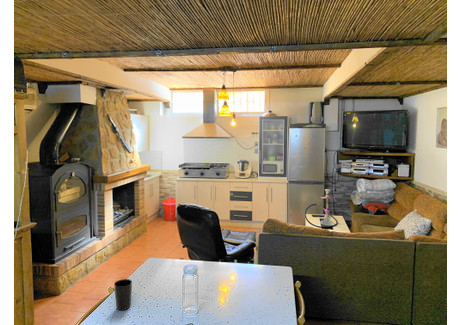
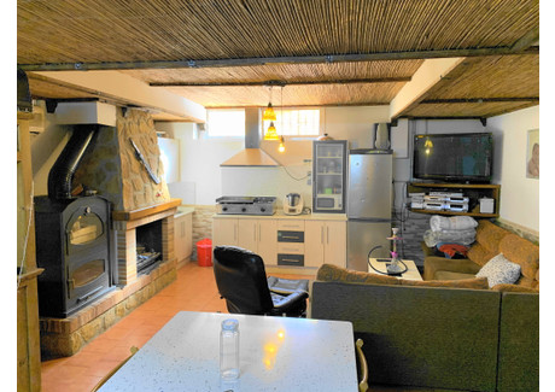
- cup [113,278,133,311]
